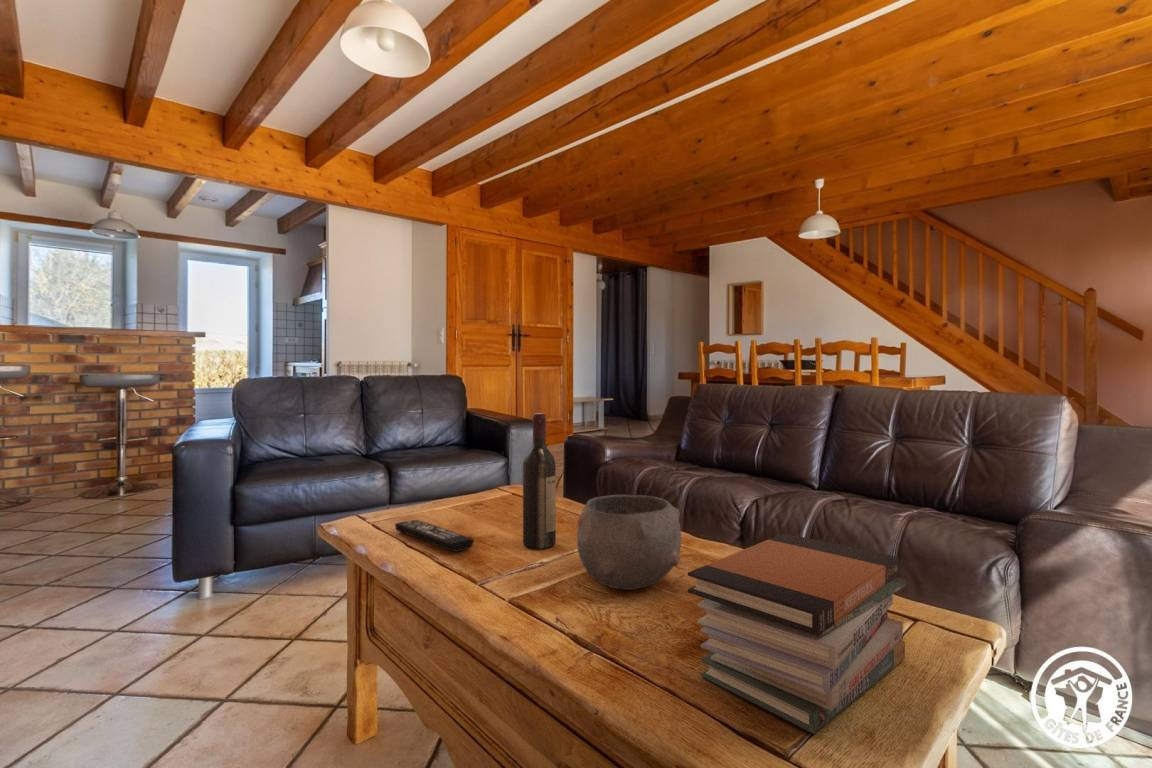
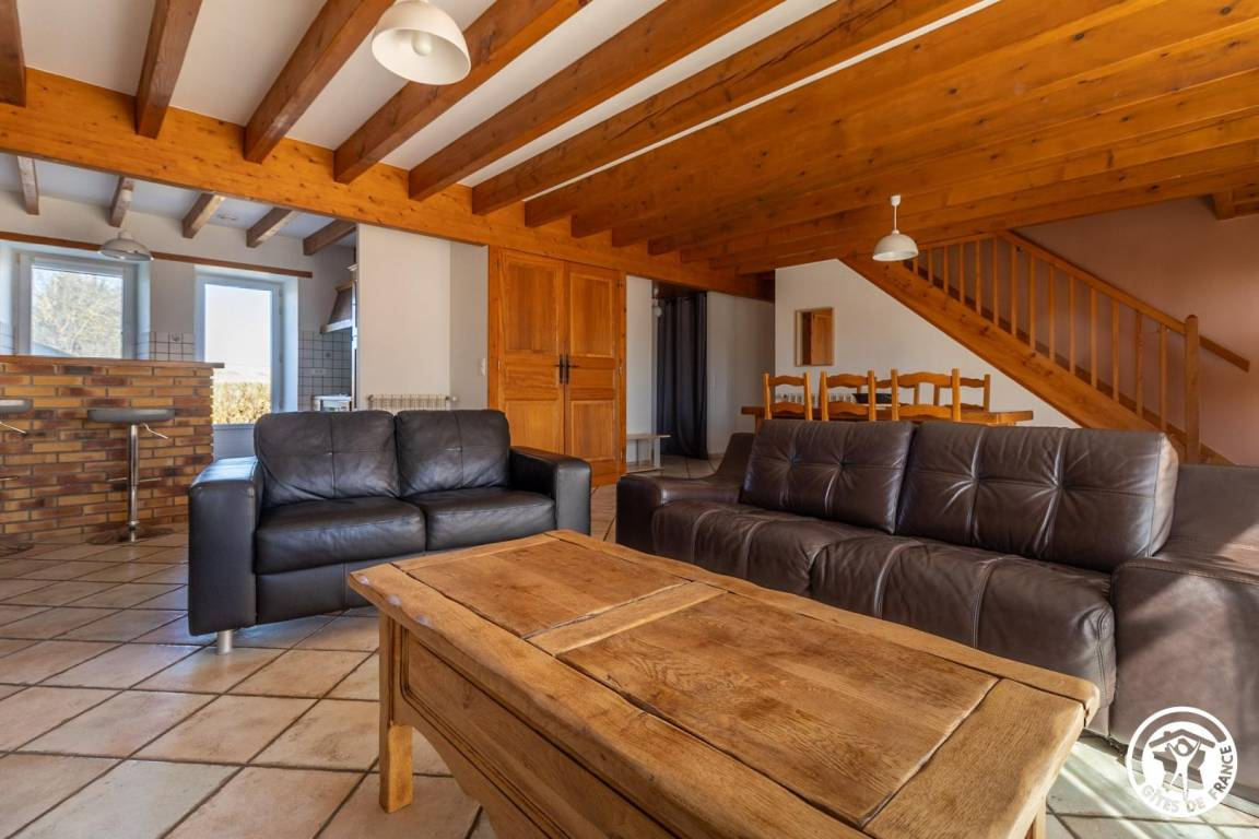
- wine bottle [522,412,557,550]
- remote control [394,519,475,552]
- bowl [576,494,682,591]
- book stack [687,532,908,735]
